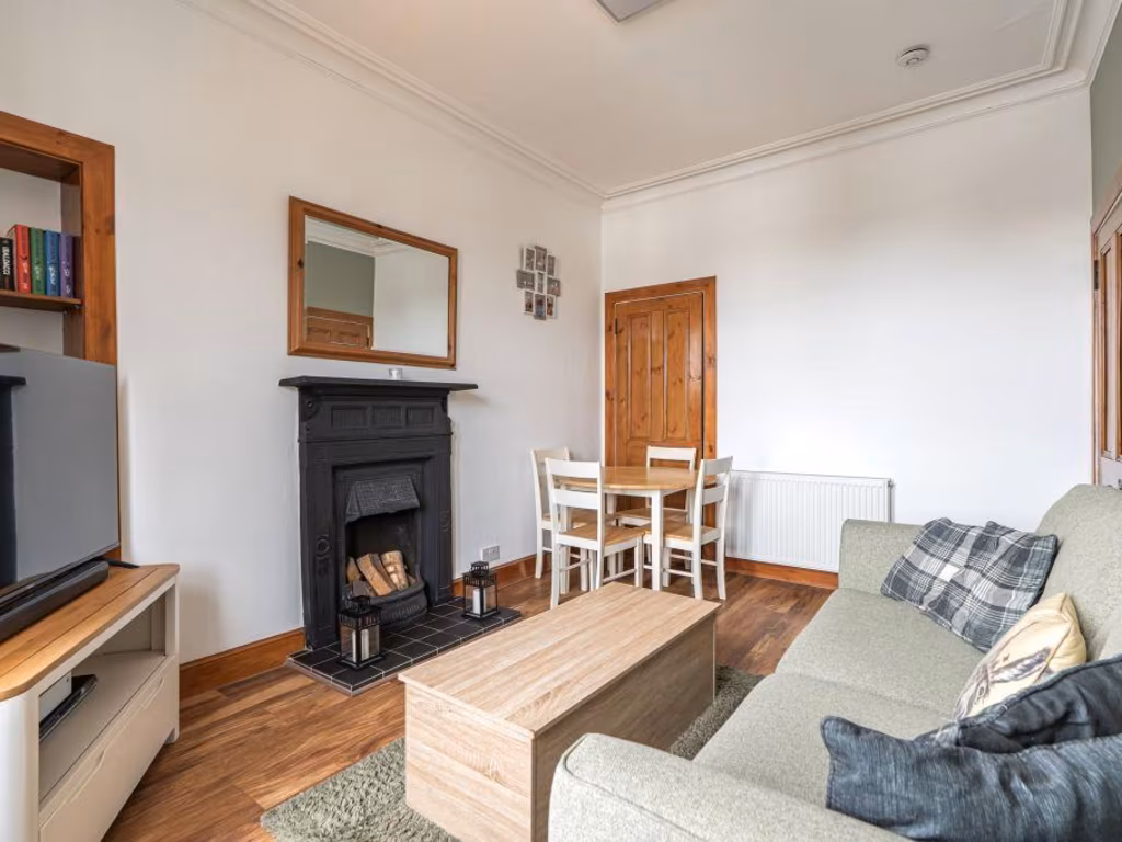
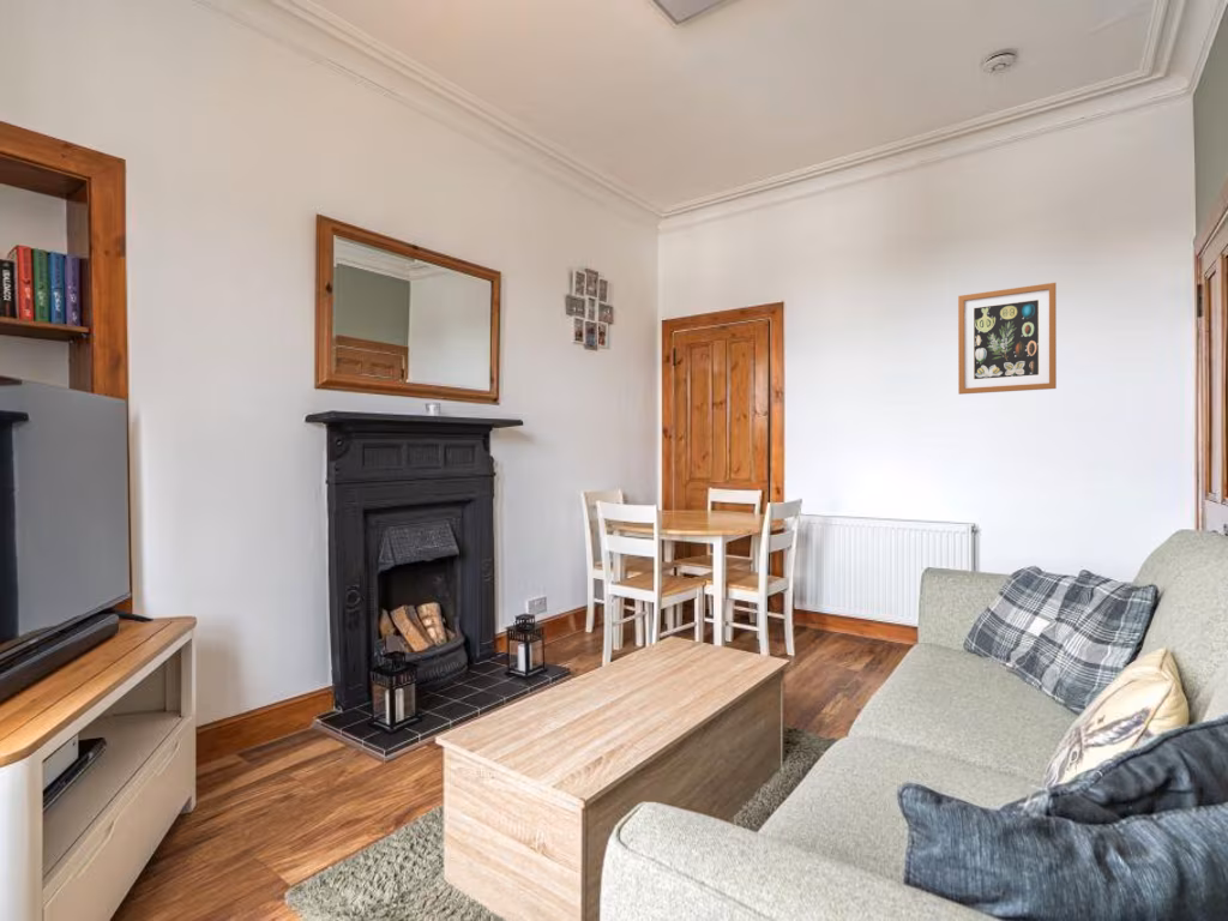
+ wall art [957,282,1058,396]
